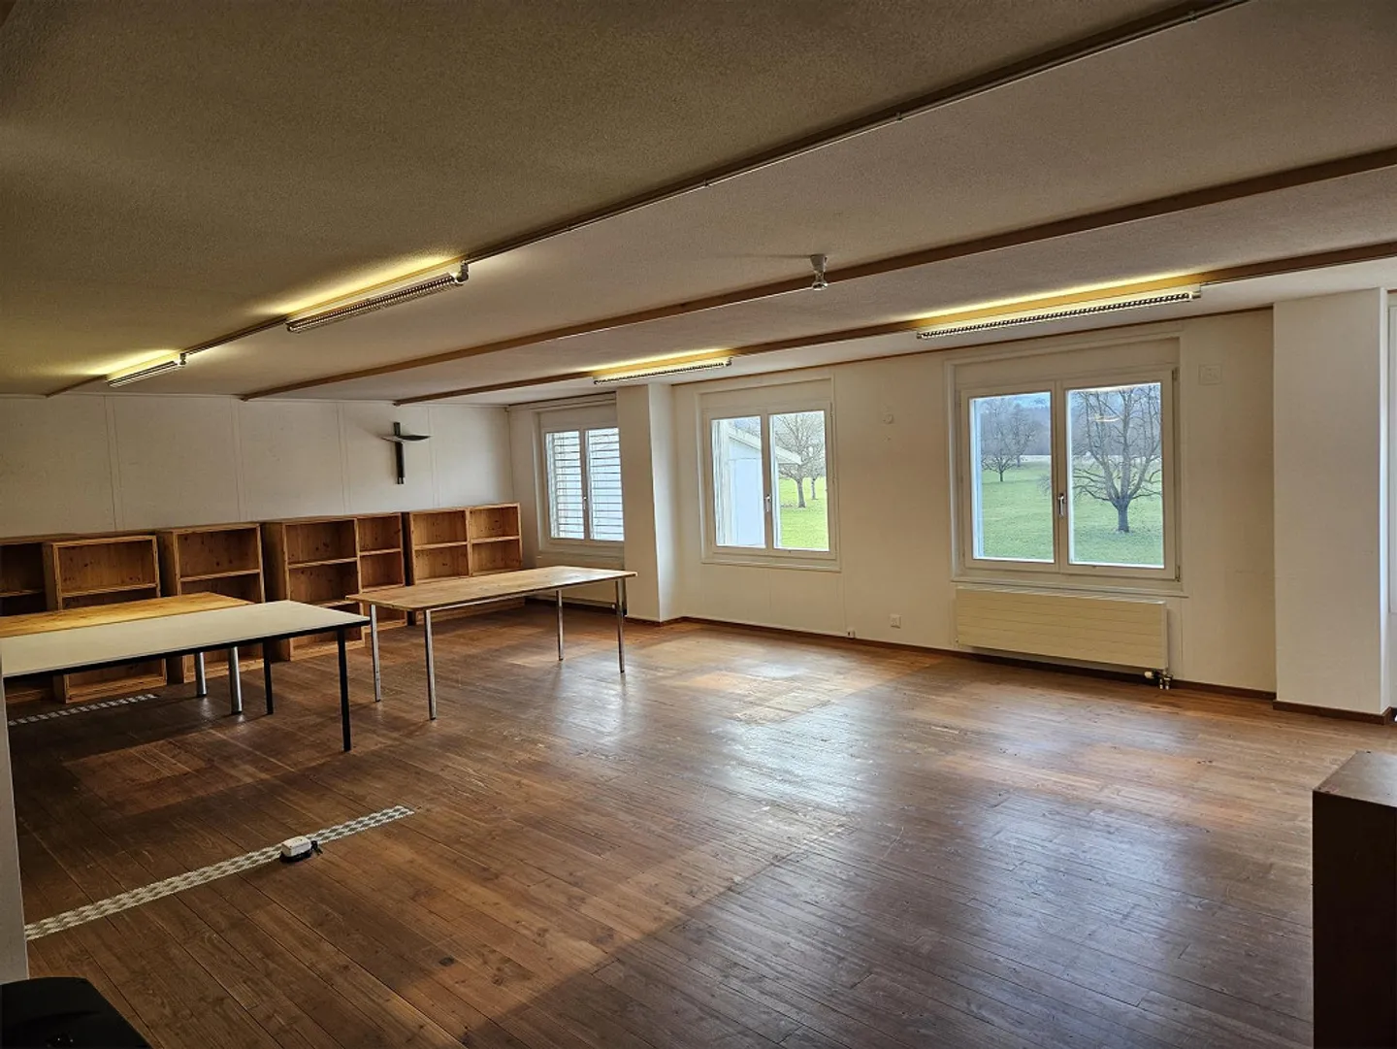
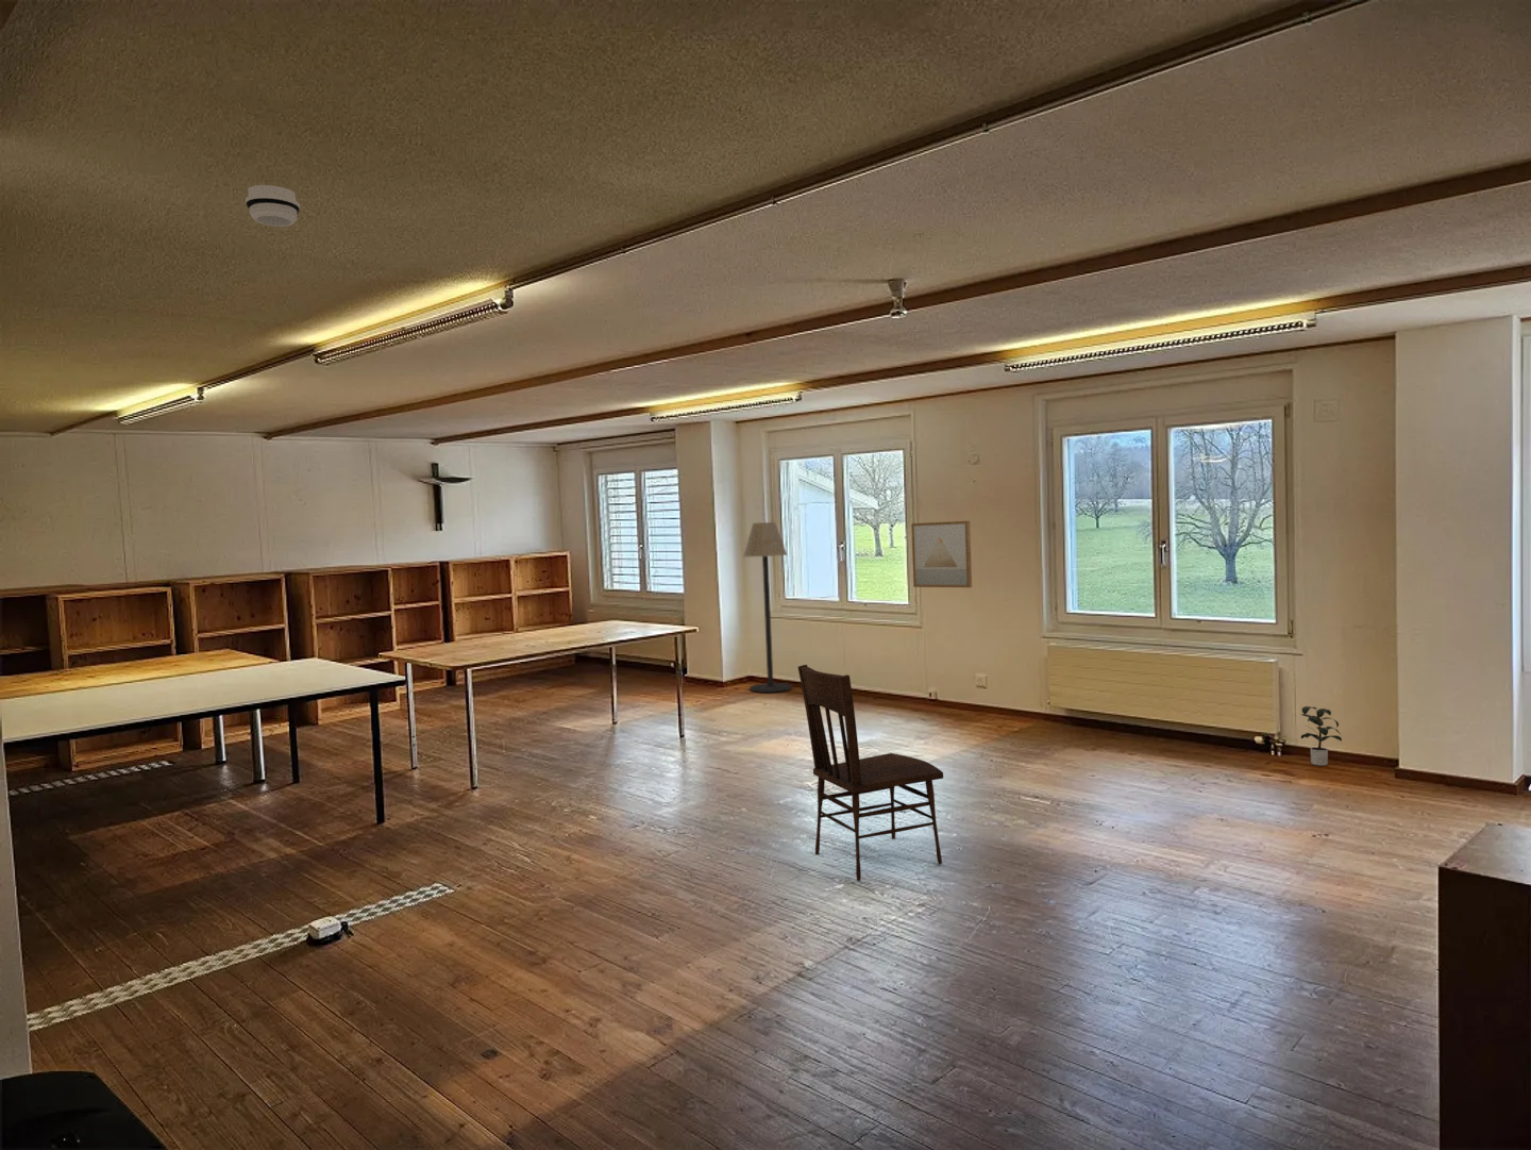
+ smoke detector [245,184,301,227]
+ potted plant [1300,705,1343,767]
+ chair [797,664,944,882]
+ wall art [910,521,973,588]
+ floor lamp [743,522,793,693]
